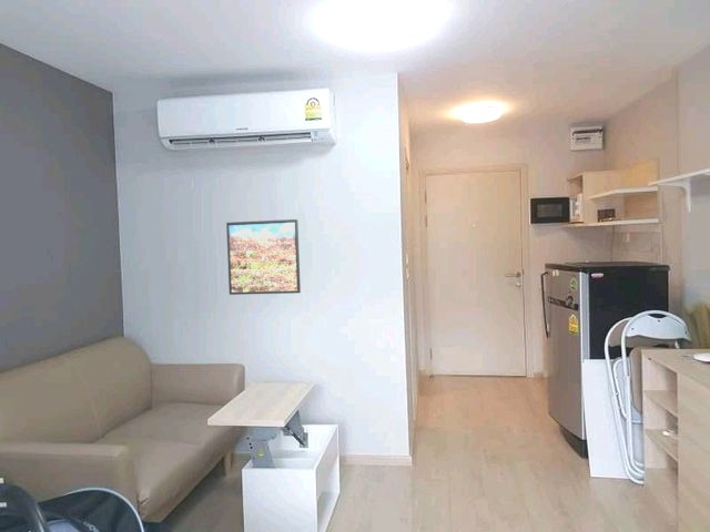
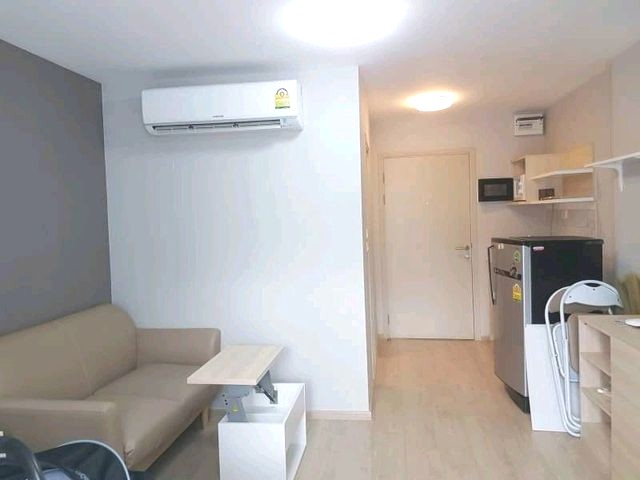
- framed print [225,218,302,296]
